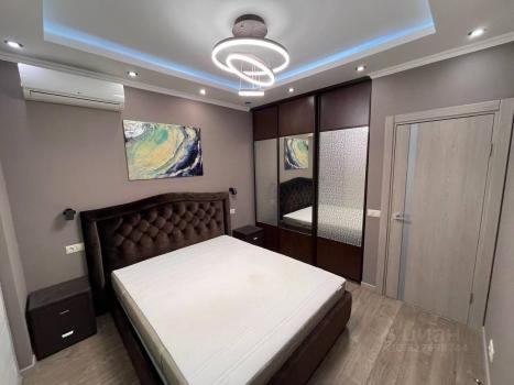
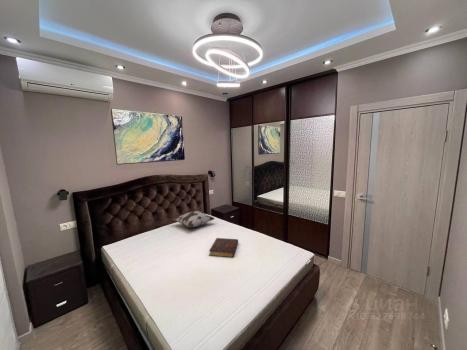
+ book [208,237,239,258]
+ decorative pillow [171,210,216,229]
